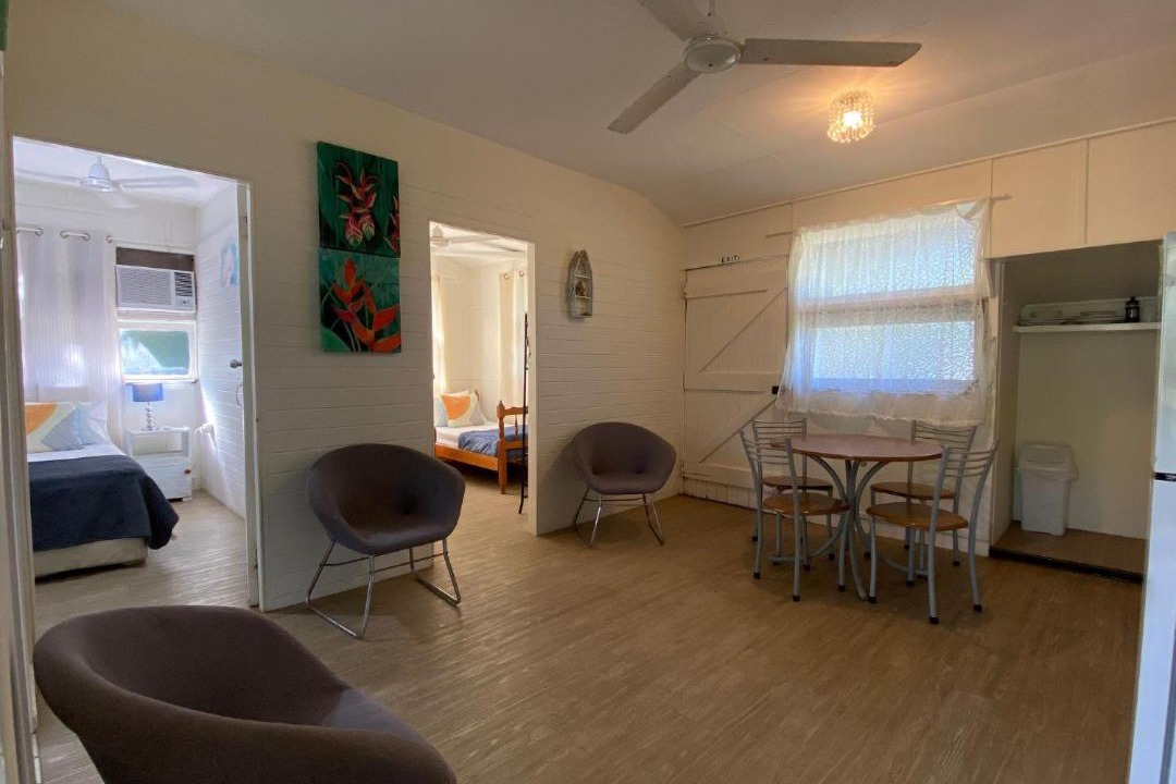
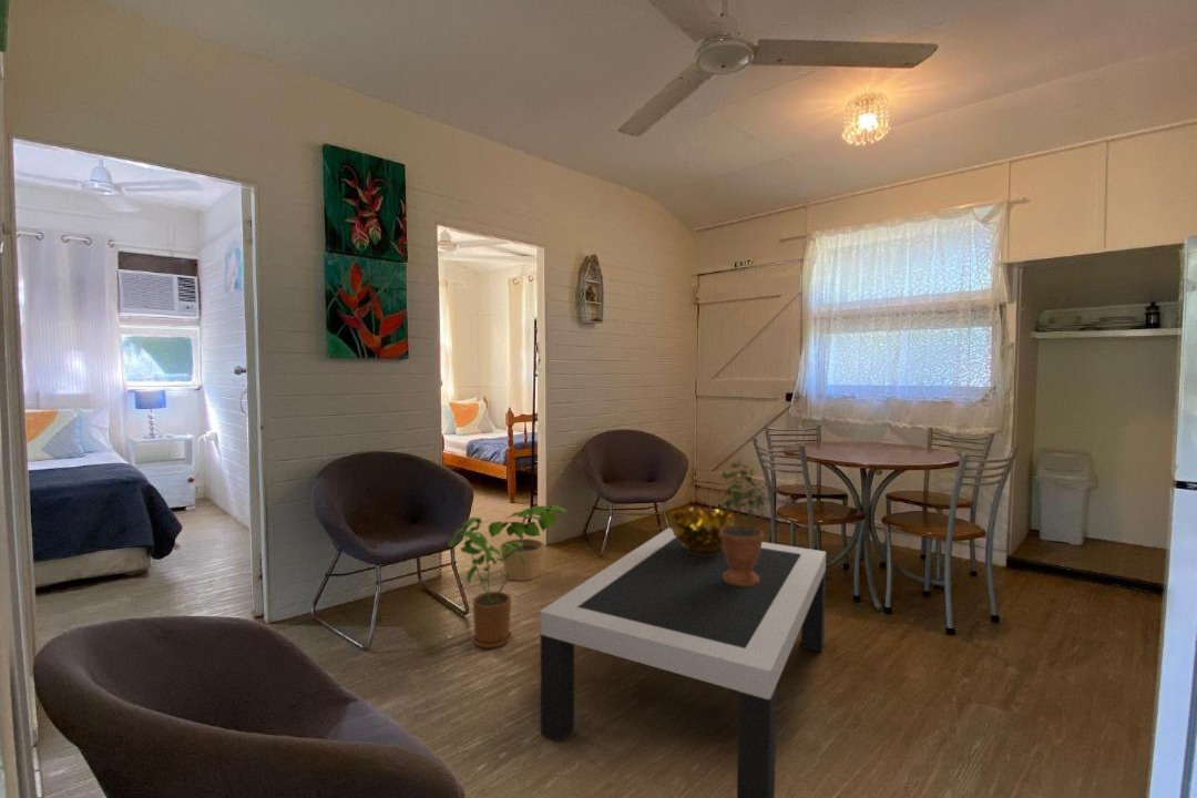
+ potted plant [718,459,775,585]
+ decorative bowl [668,505,736,556]
+ house plant [447,516,524,649]
+ potted plant [488,504,569,582]
+ coffee table [540,526,827,798]
